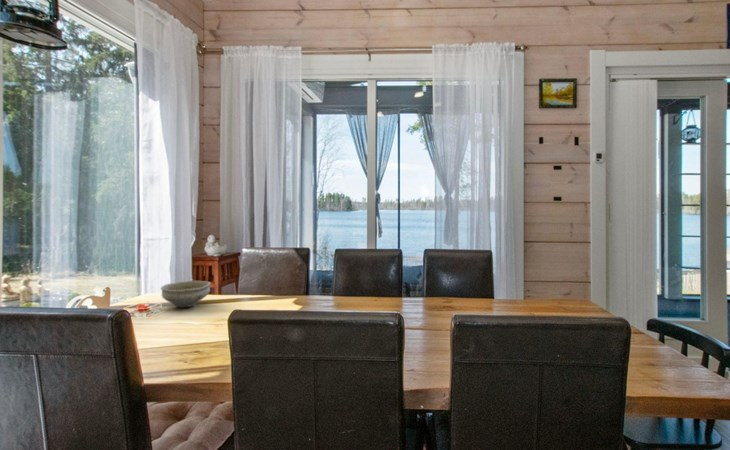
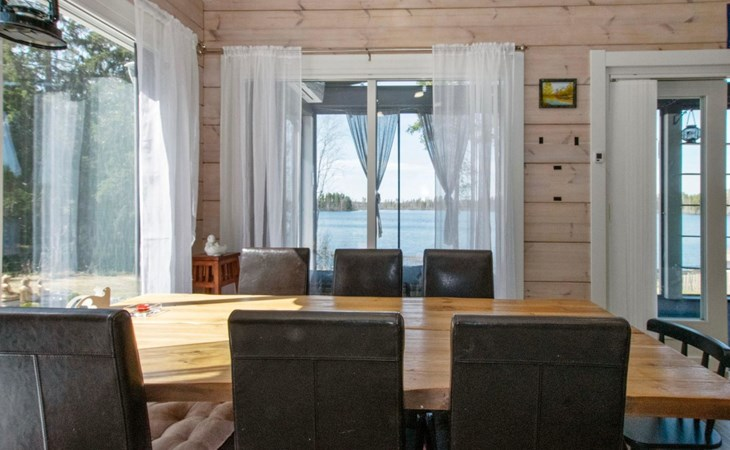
- bowl [160,280,212,308]
